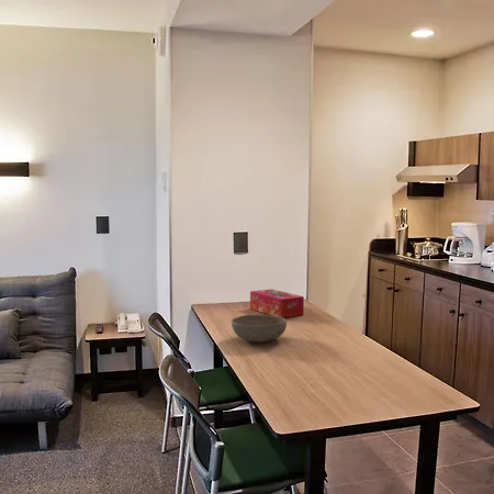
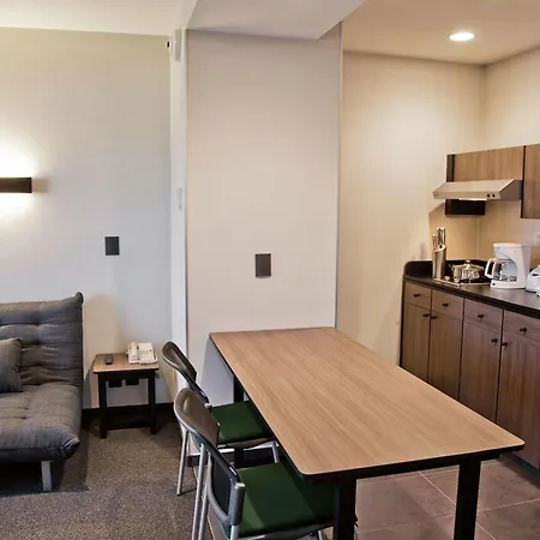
- tissue box [249,288,305,318]
- bowl [231,314,288,343]
